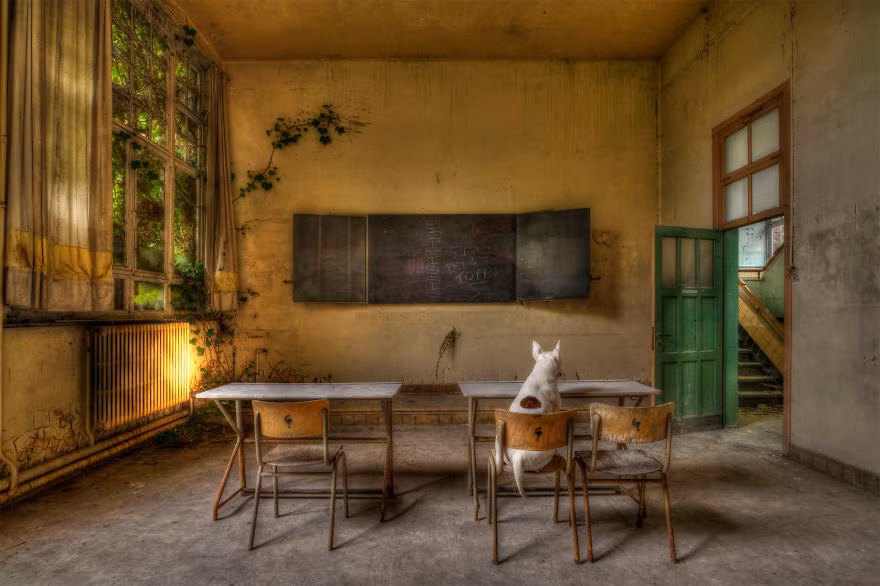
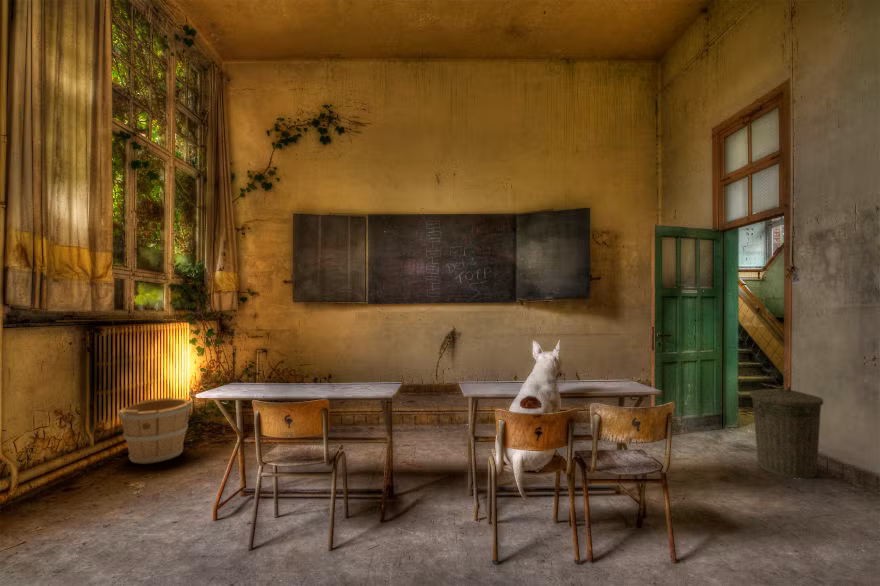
+ wooden bucket [117,397,193,465]
+ trash can [749,386,824,479]
